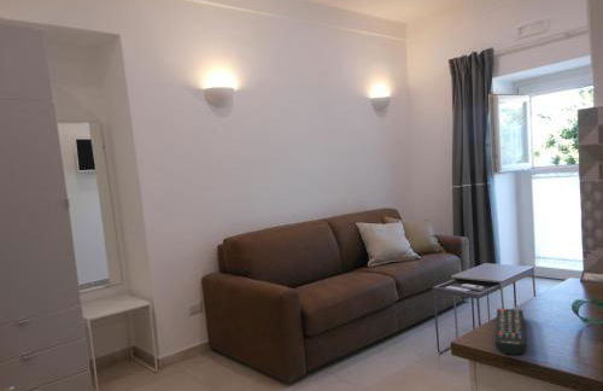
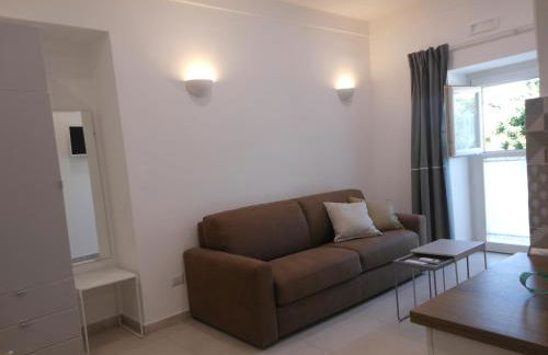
- remote control [494,308,528,356]
